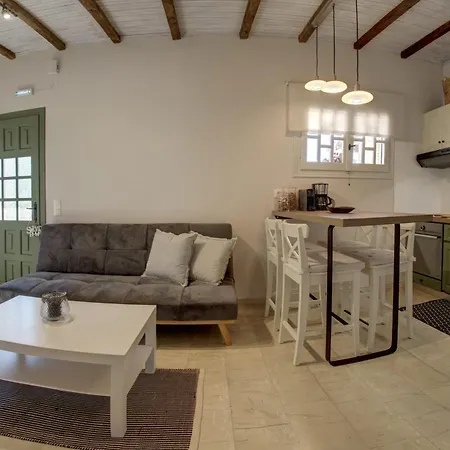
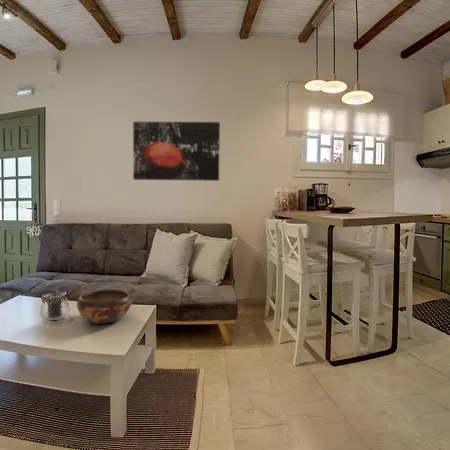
+ decorative bowl [76,289,133,325]
+ wall art [132,121,221,182]
